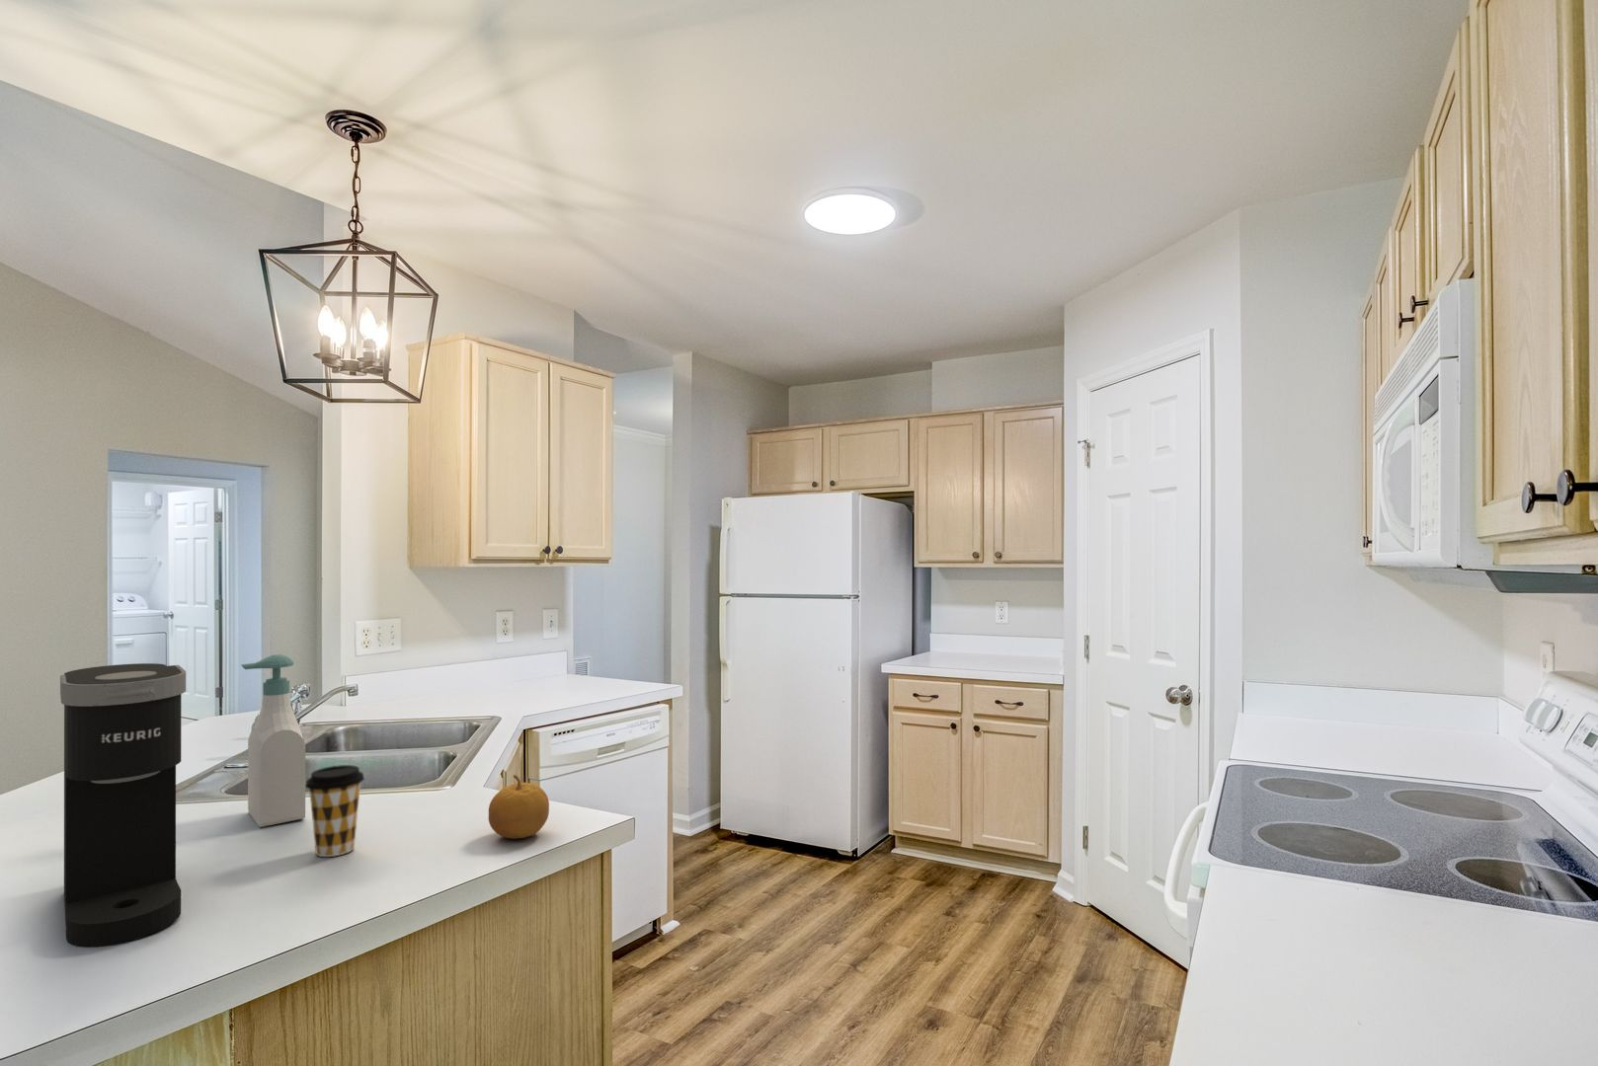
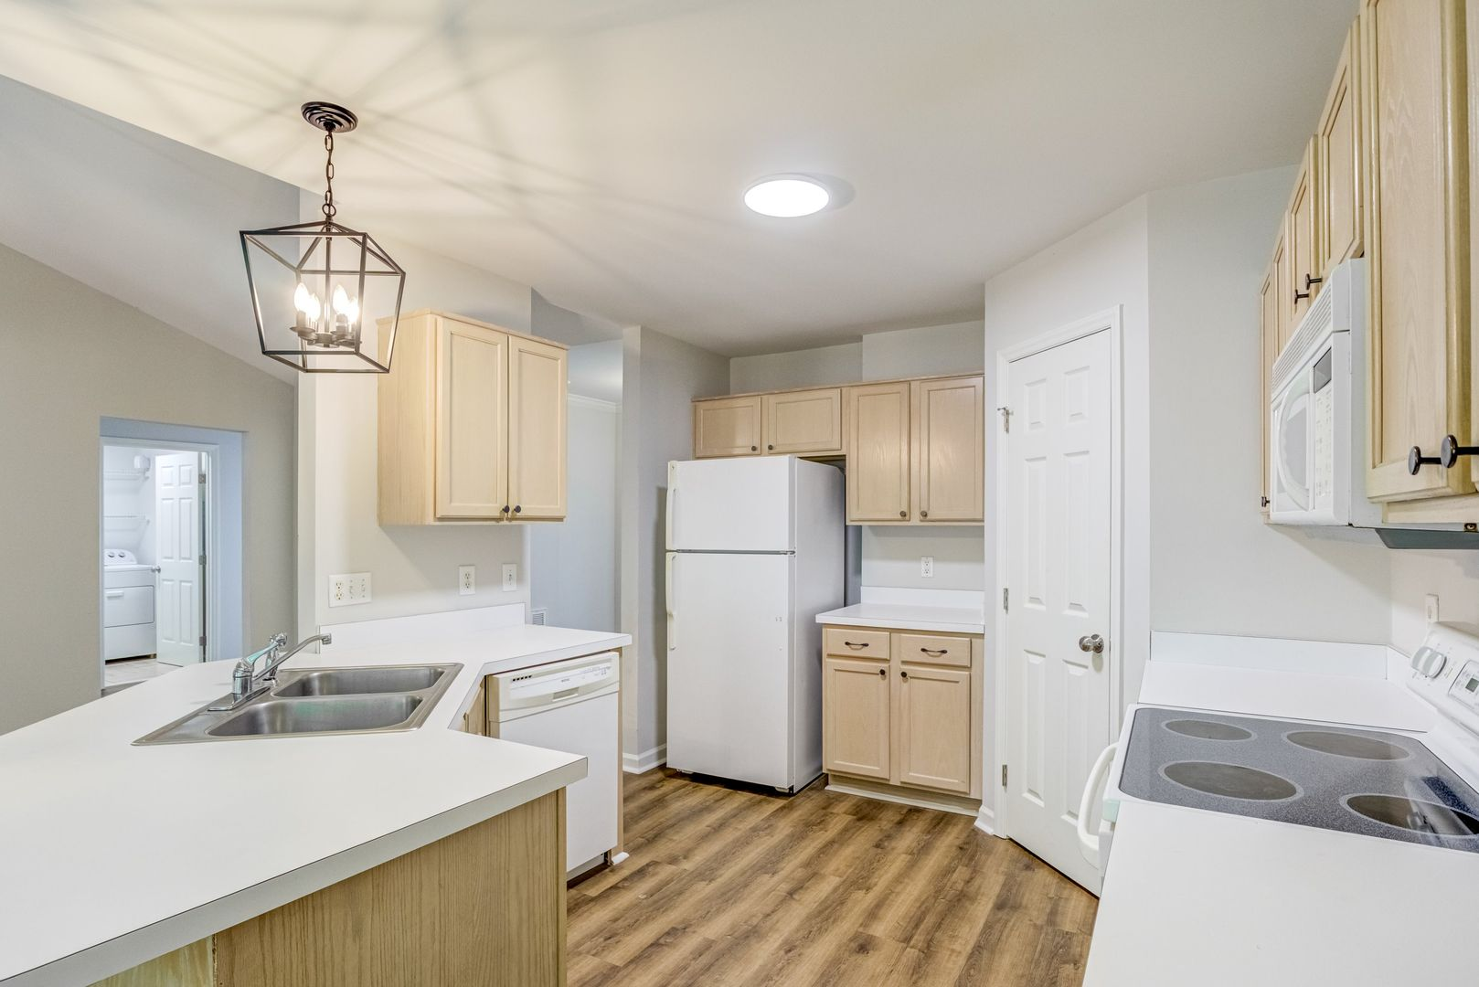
- coffee maker [59,663,187,947]
- soap bottle [240,653,306,828]
- coffee cup [305,764,365,858]
- fruit [488,773,550,840]
